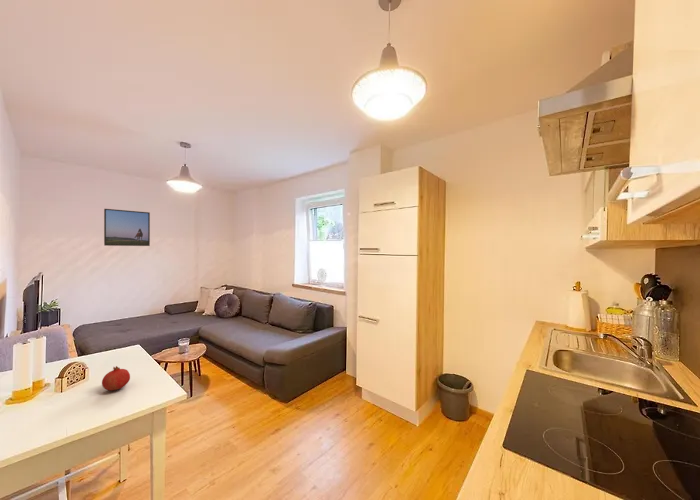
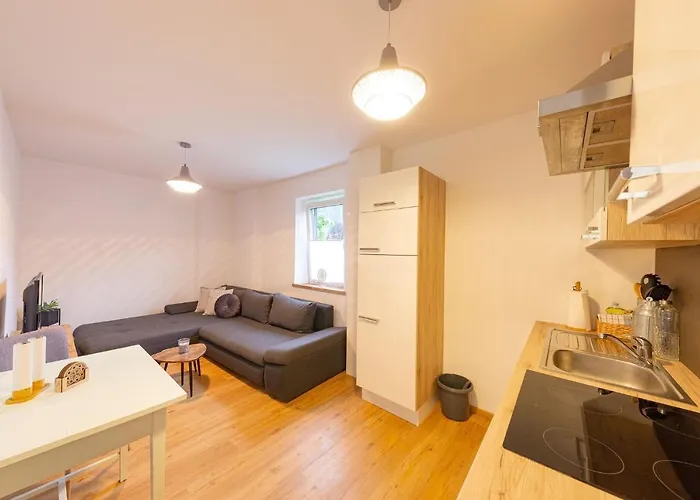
- fruit [101,365,131,391]
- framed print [103,208,151,247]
